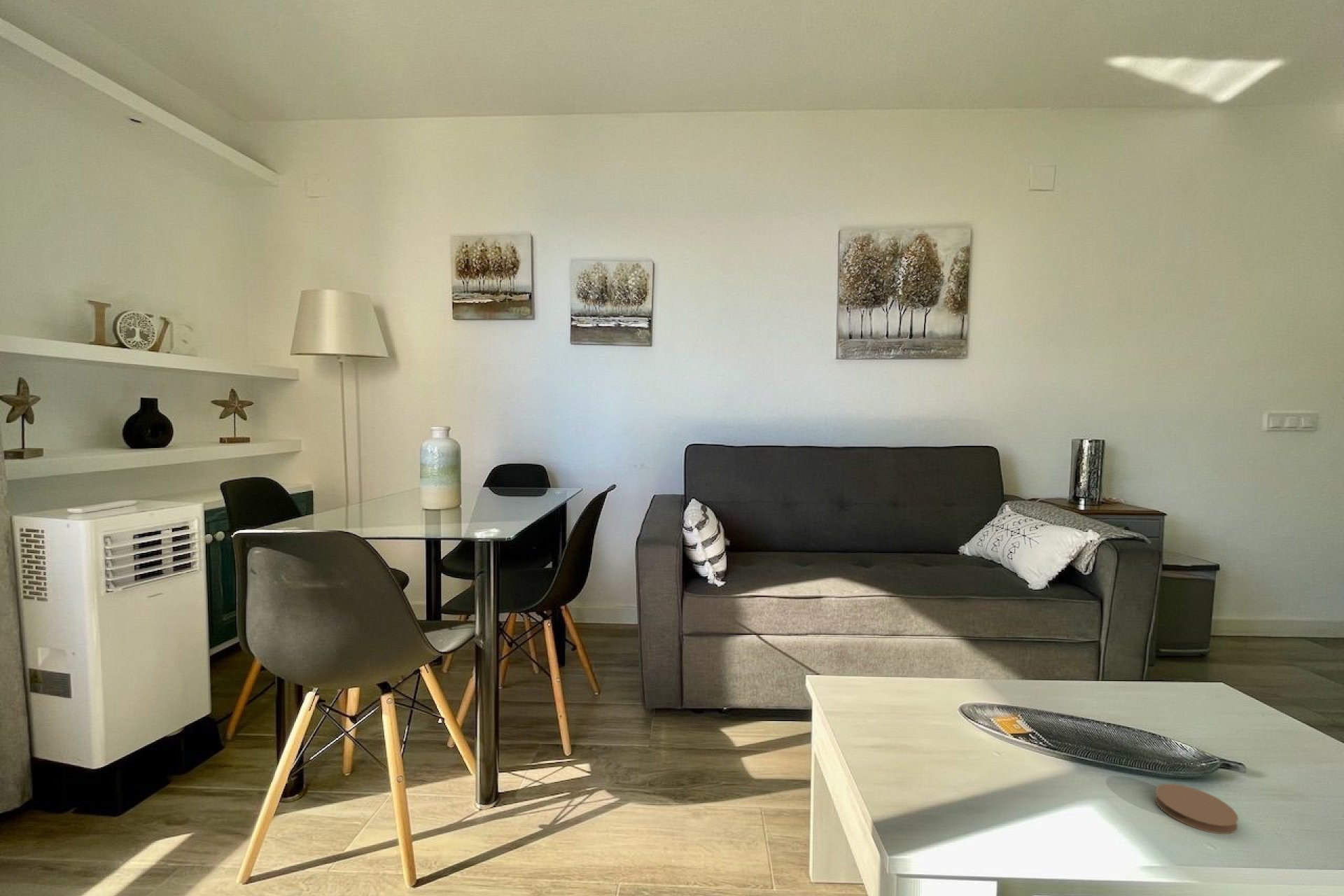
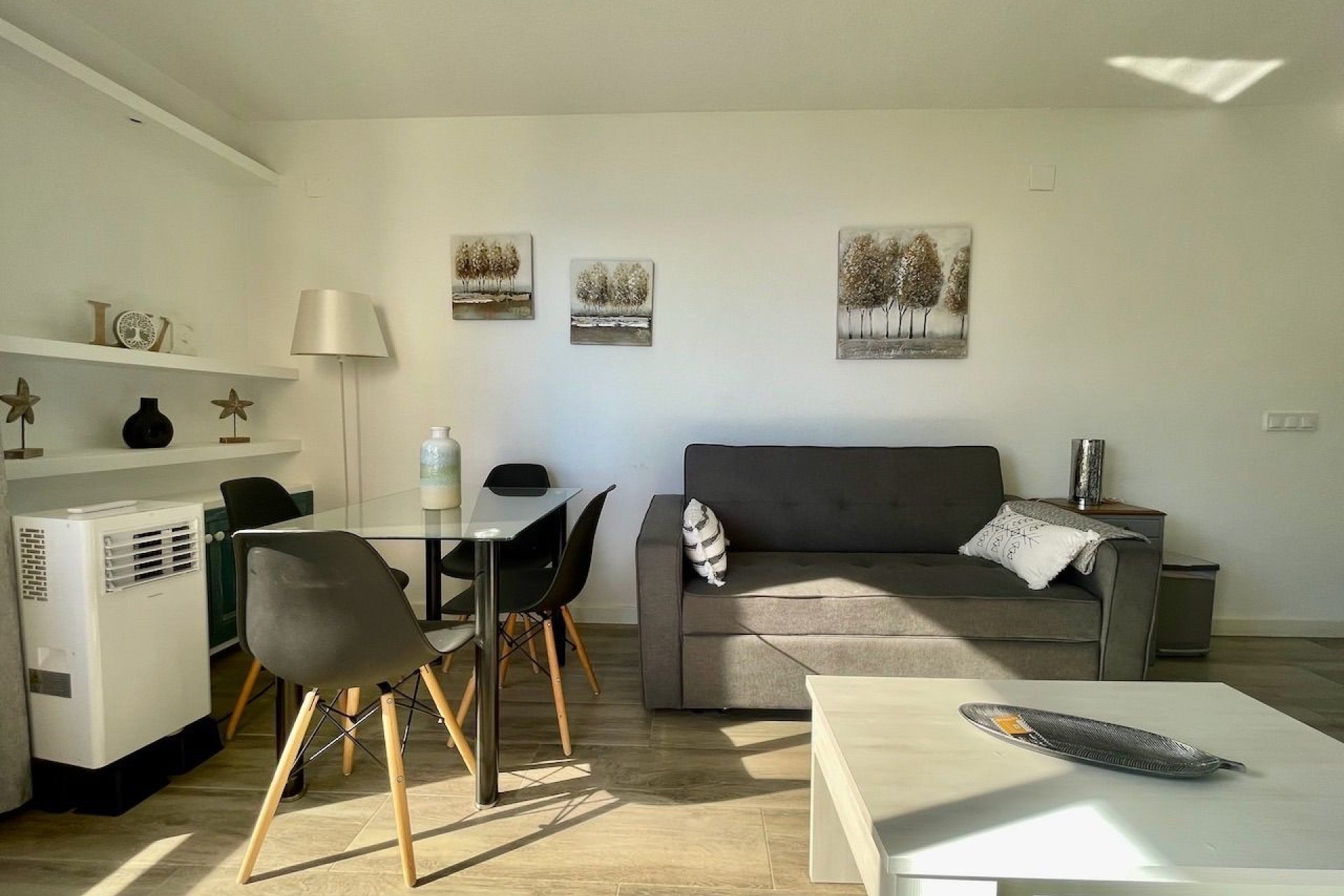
- coaster [1154,783,1239,834]
